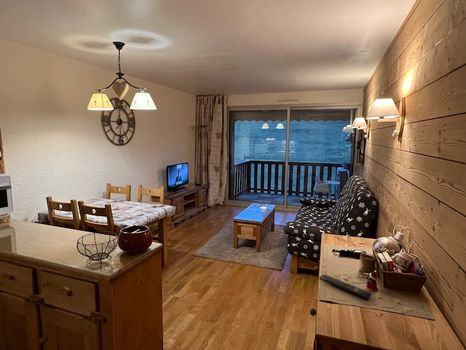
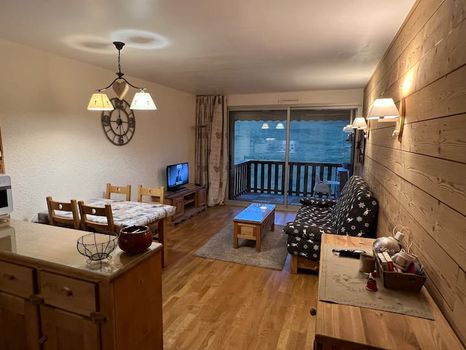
- remote control [319,274,373,300]
